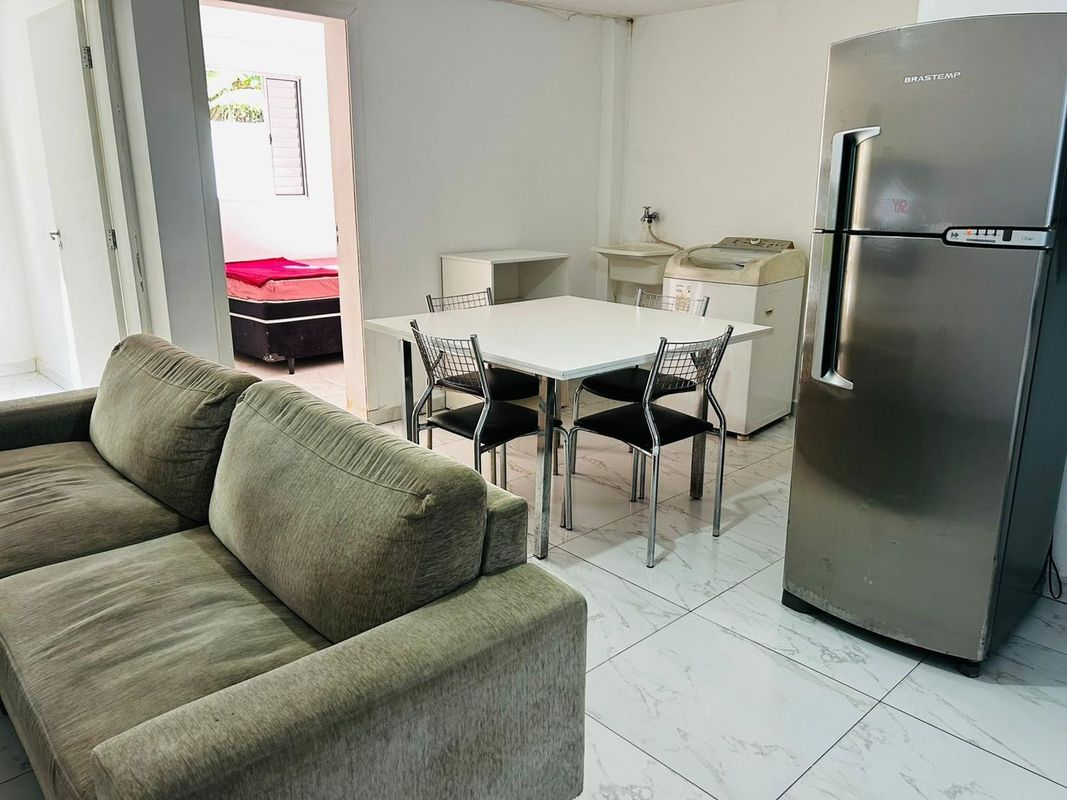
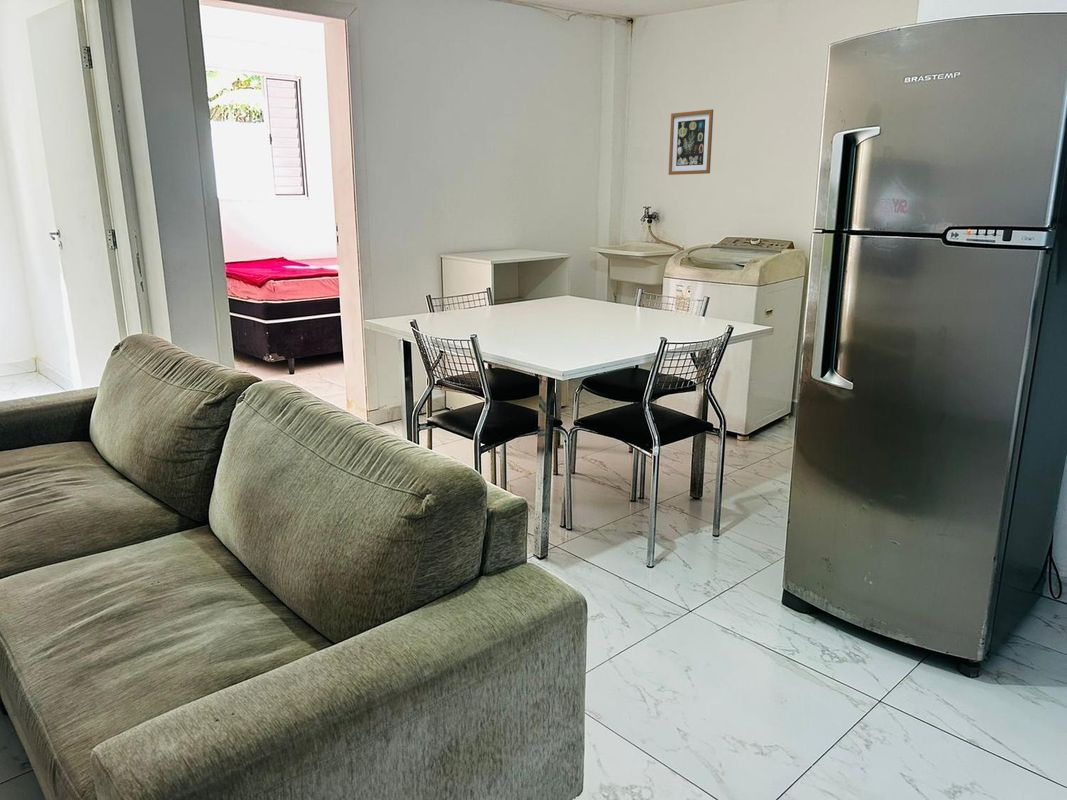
+ wall art [668,108,714,176]
